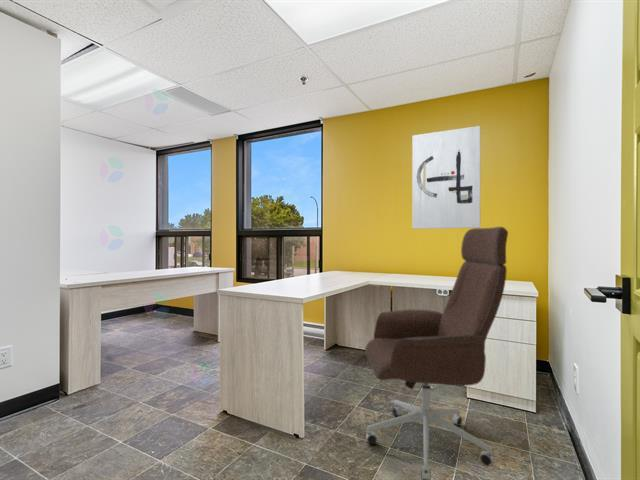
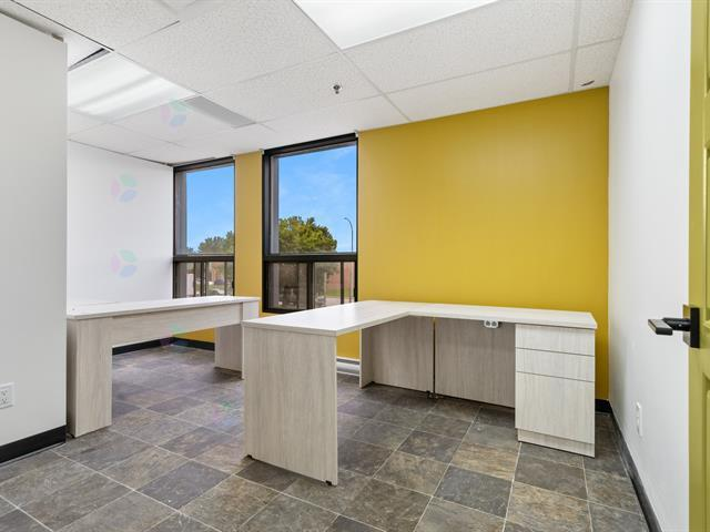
- wall art [412,125,481,230]
- office chair [364,226,509,480]
